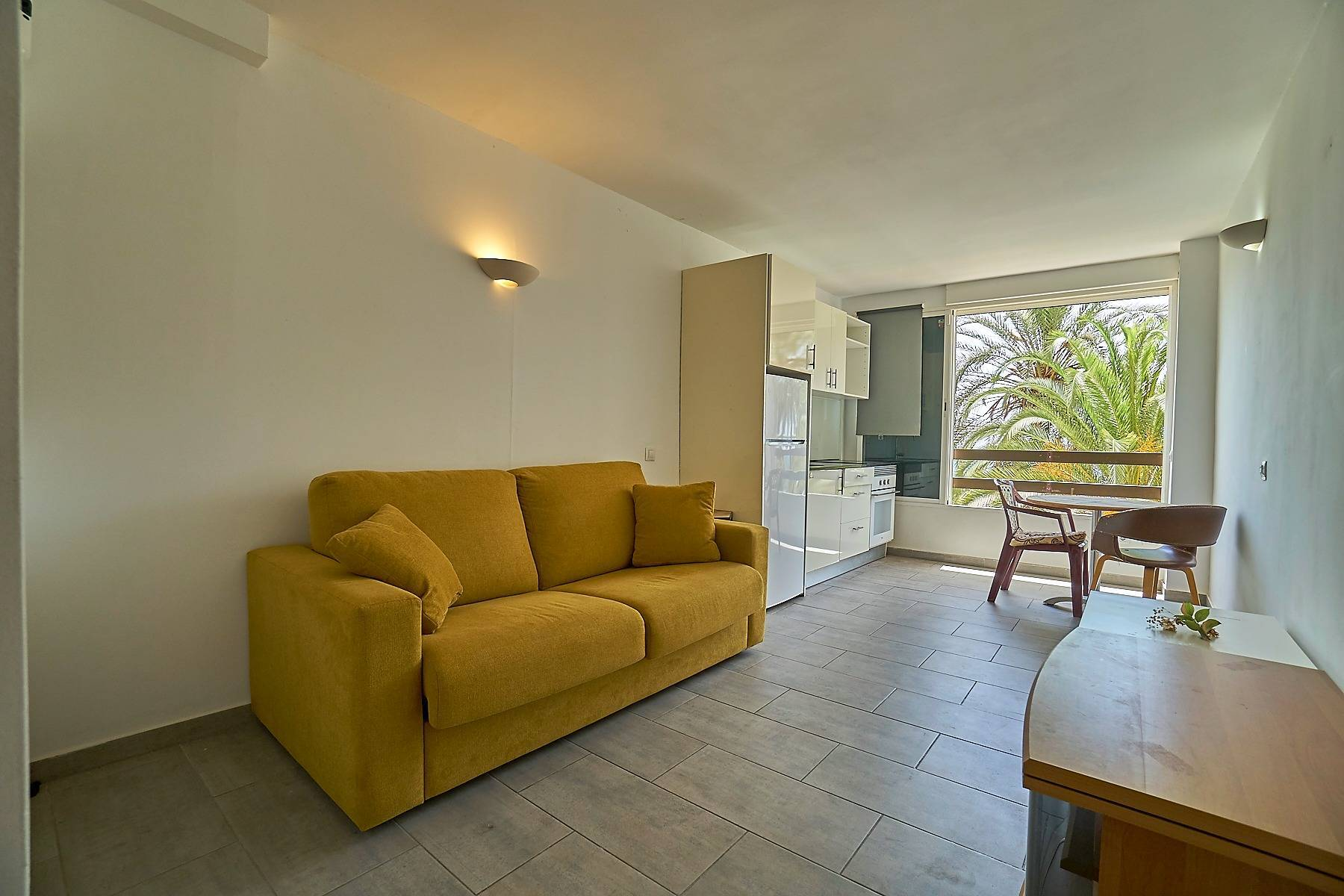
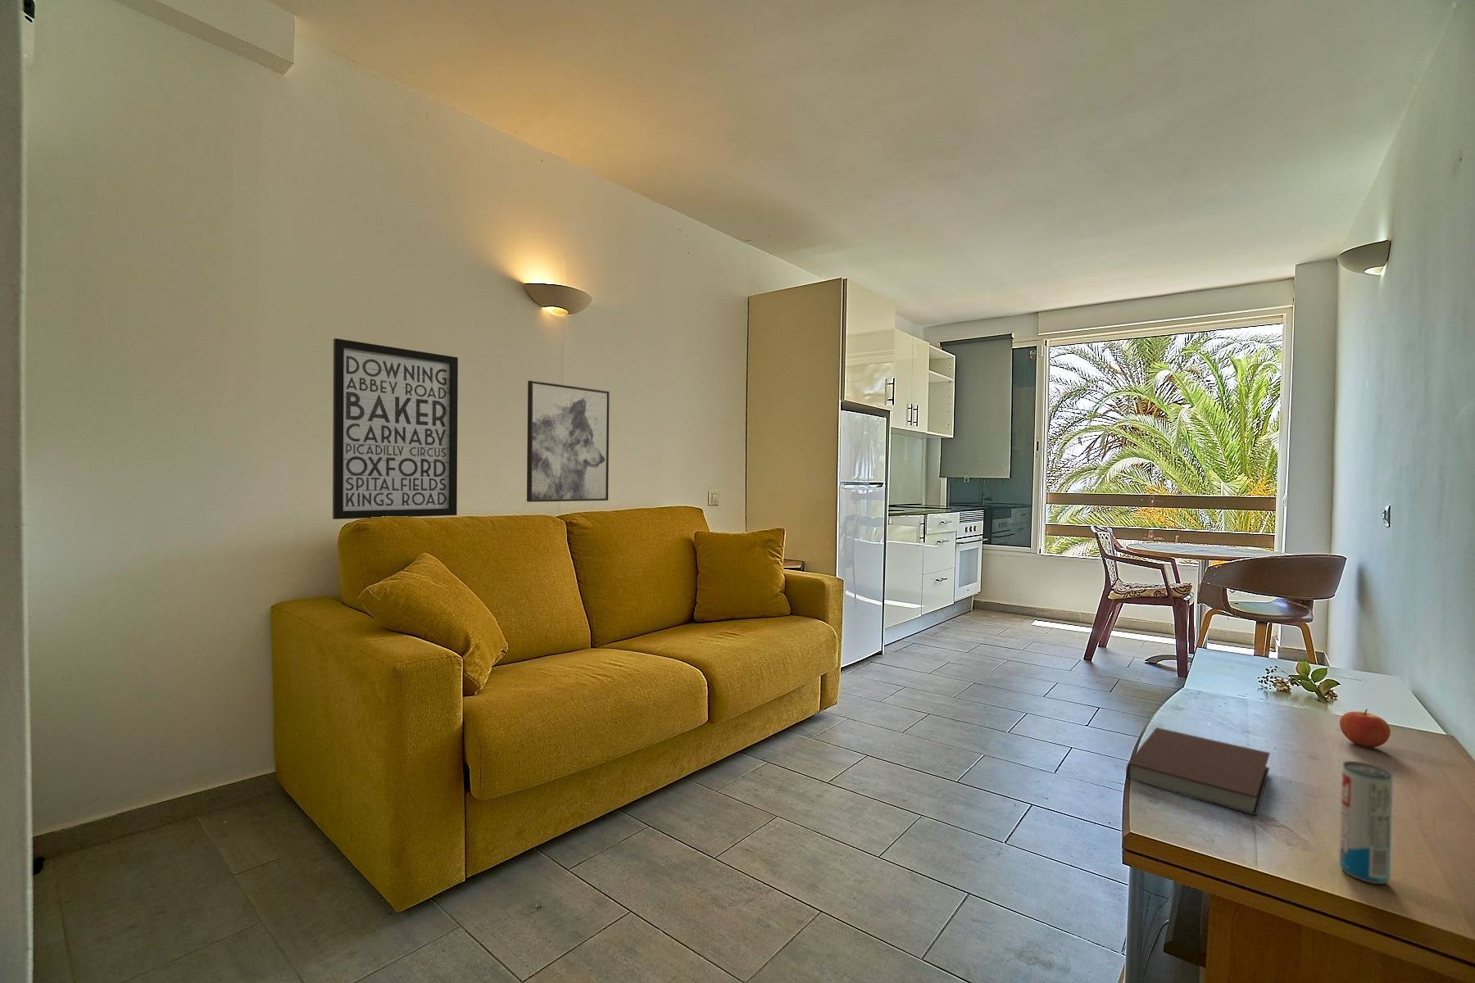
+ apple [1339,709,1392,748]
+ notebook [1125,726,1271,816]
+ beverage can [1339,760,1394,884]
+ wall art [526,380,610,502]
+ wall art [331,338,459,520]
